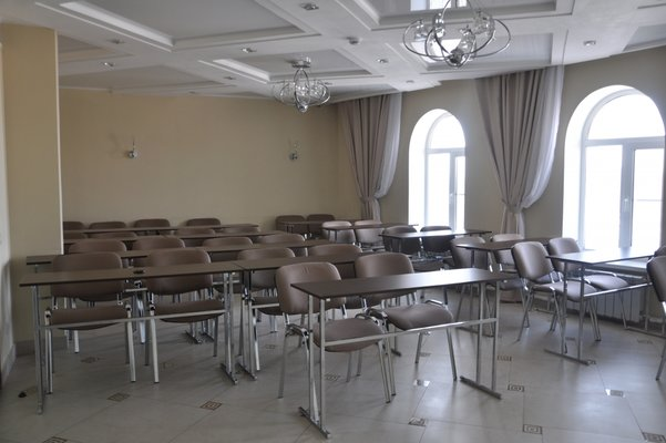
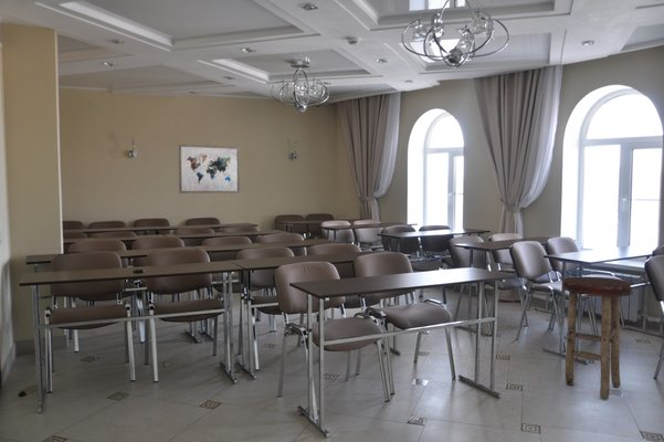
+ wall art [178,144,241,194]
+ stool [561,275,634,400]
